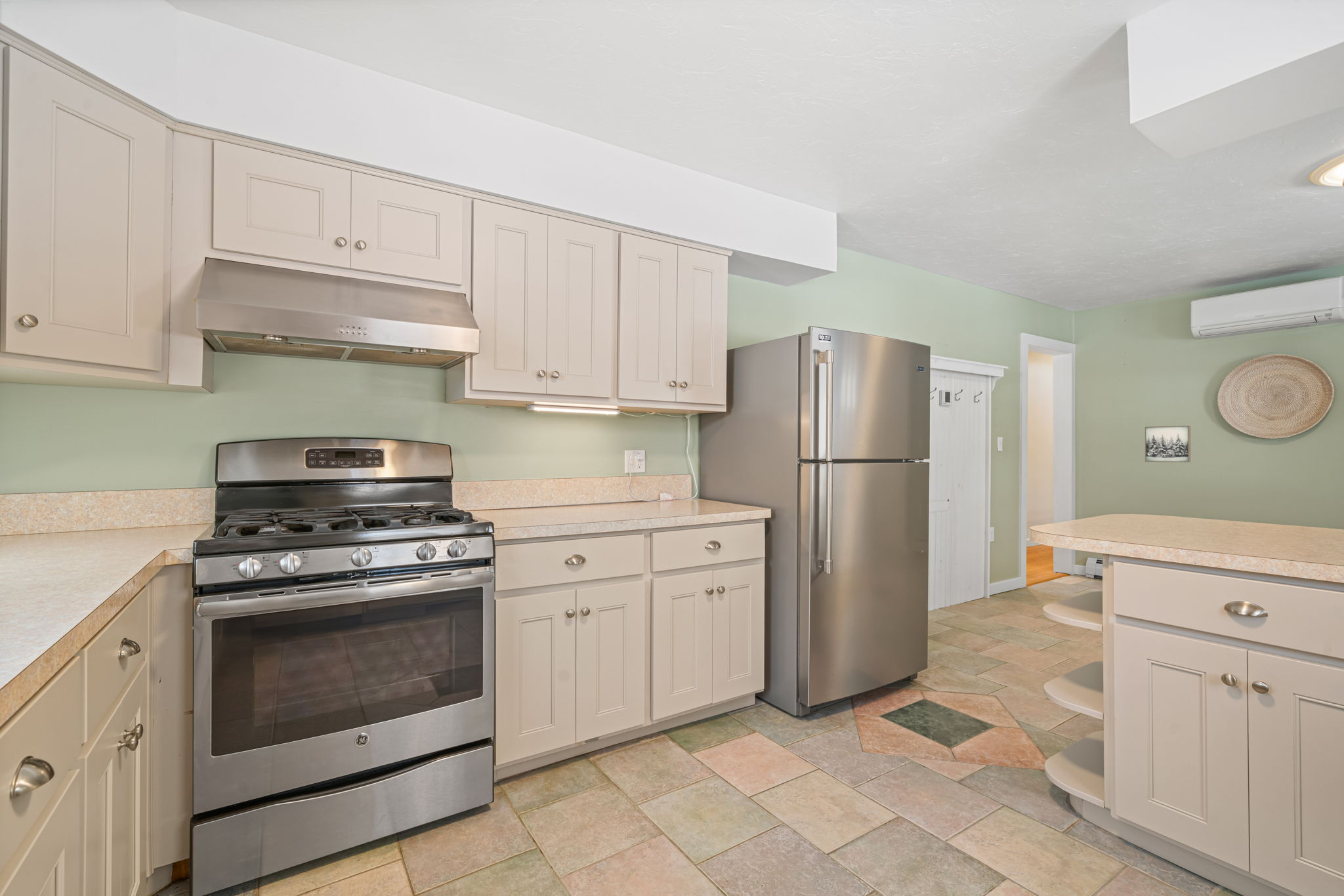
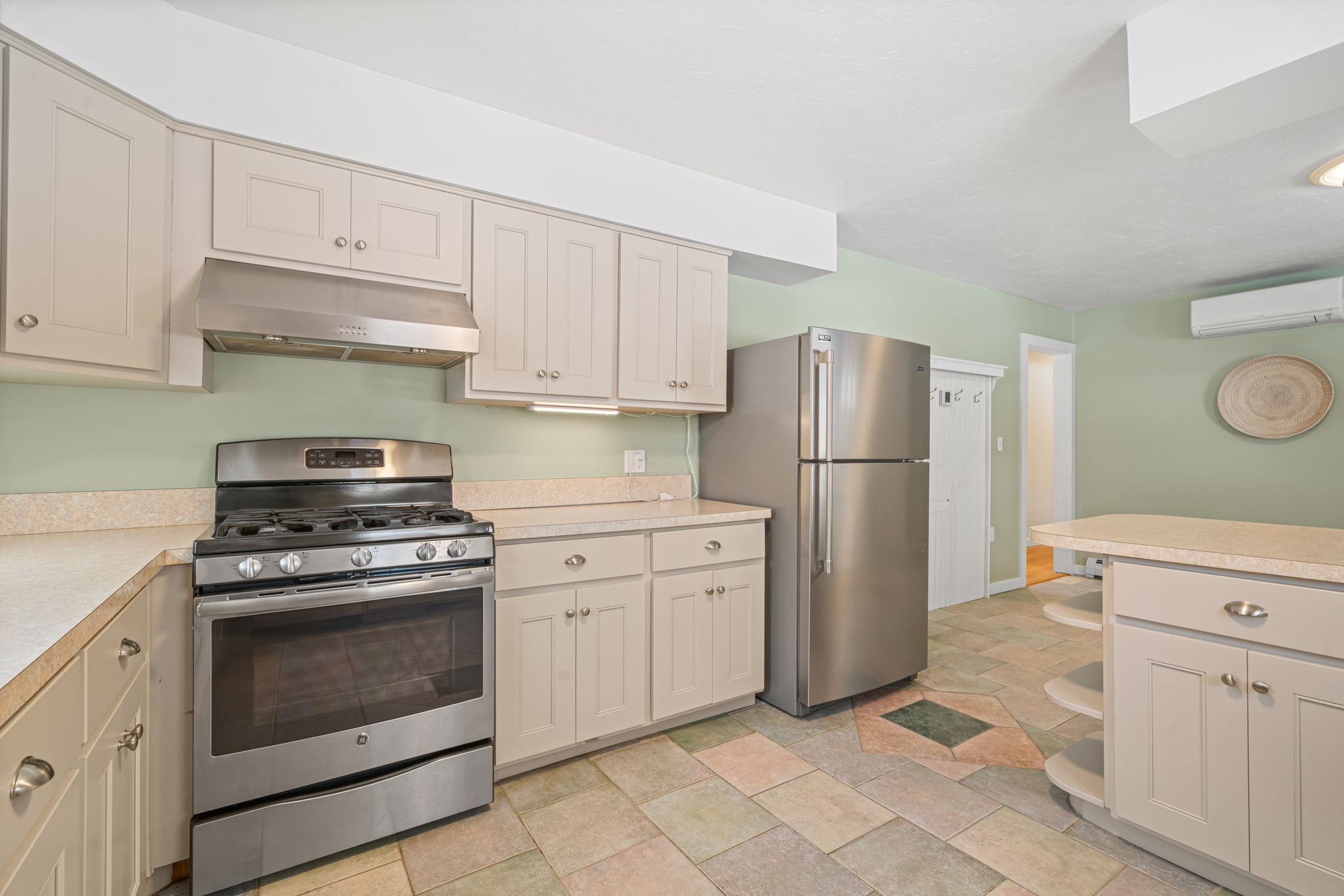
- wall art [1144,425,1191,463]
